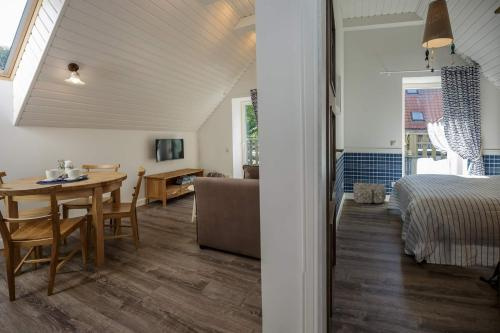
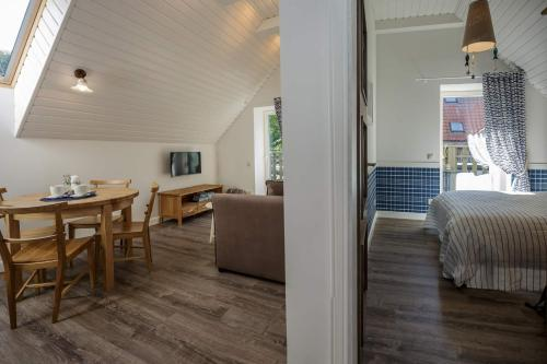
- backpack [352,182,387,204]
